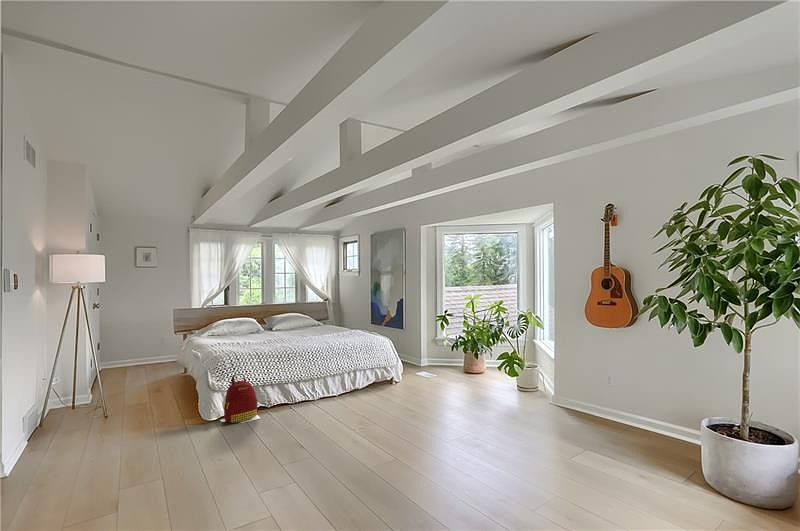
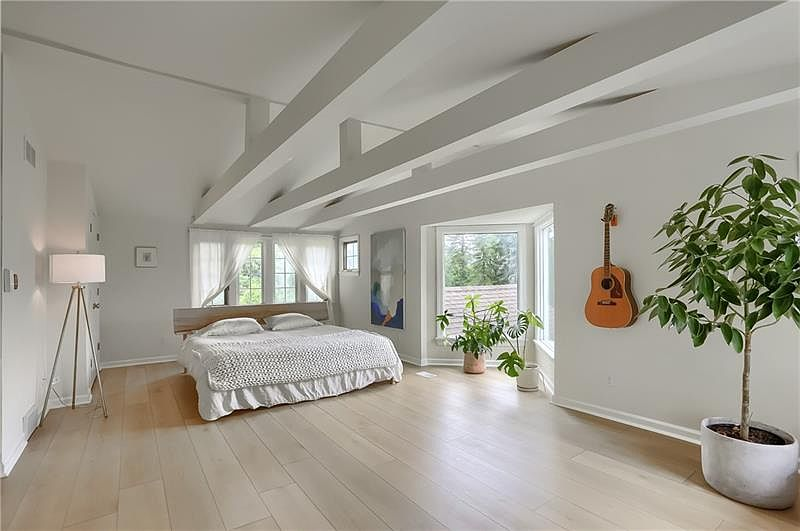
- backpack [219,373,261,424]
